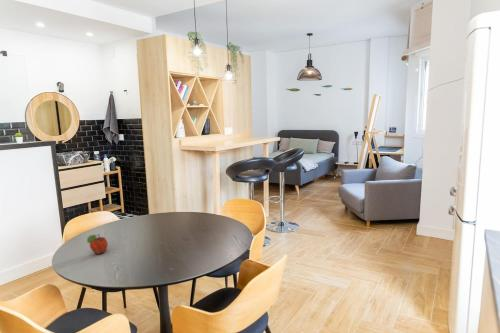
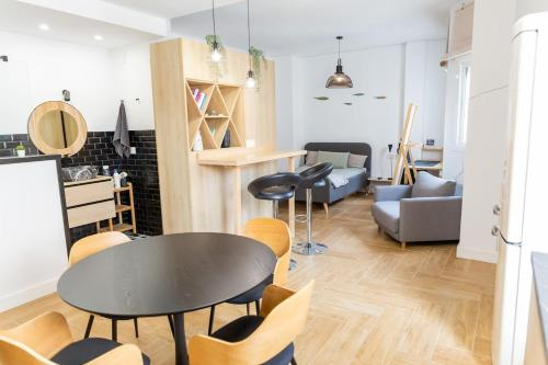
- fruit [86,233,109,255]
